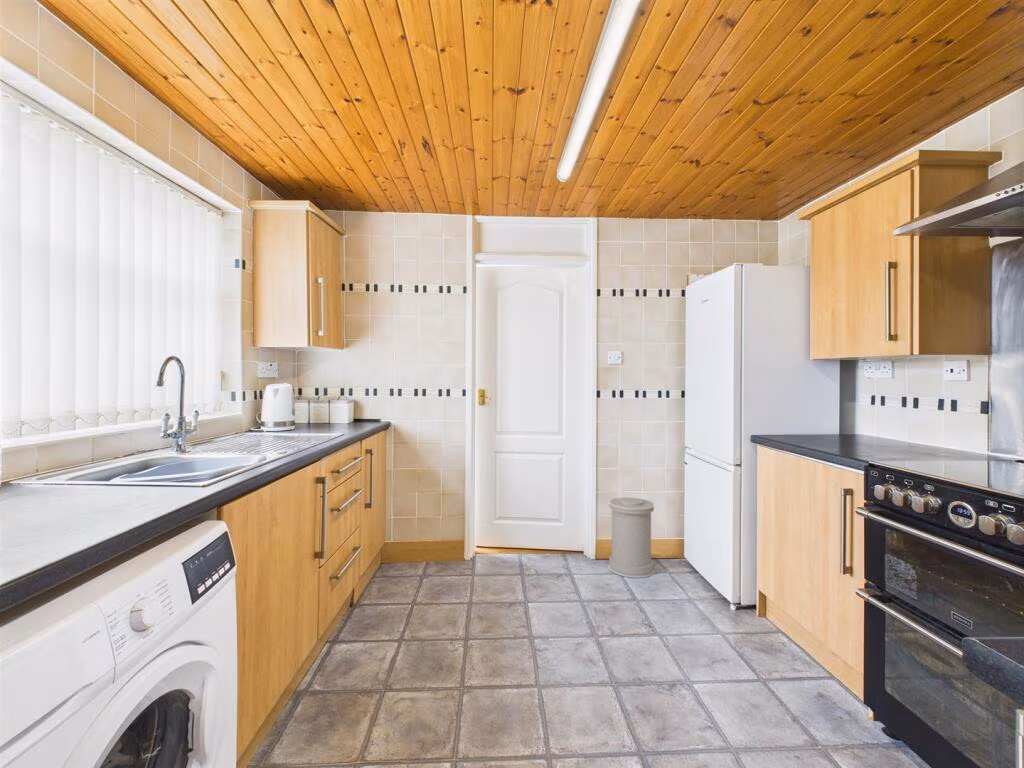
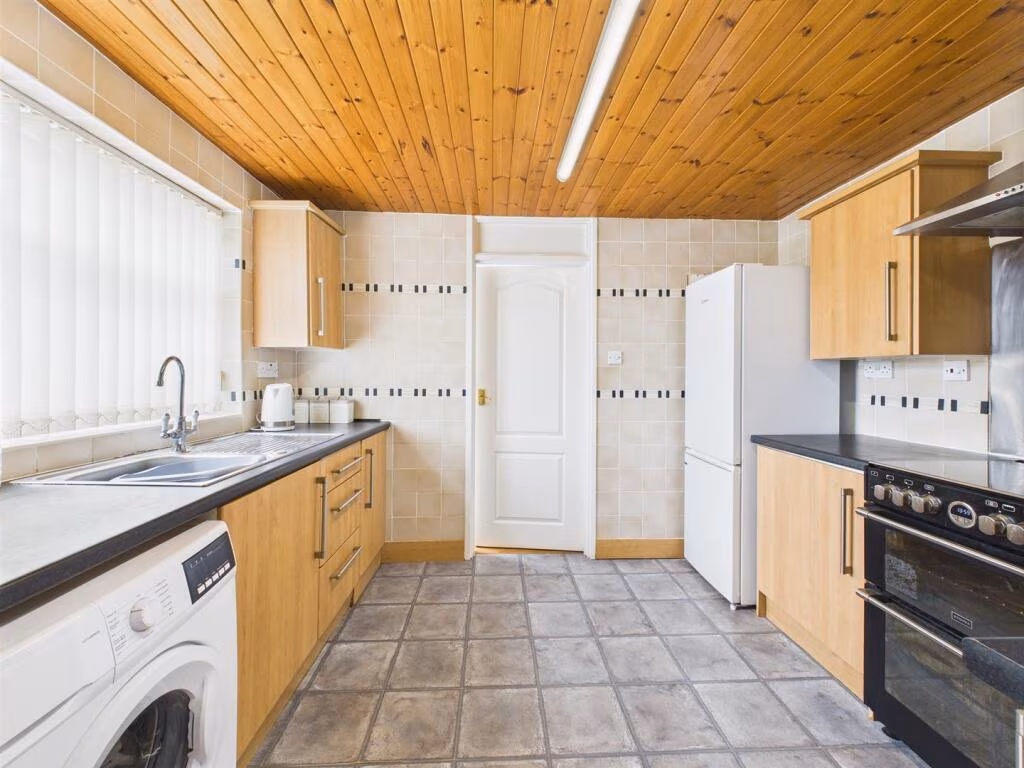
- trash can [607,496,655,579]
